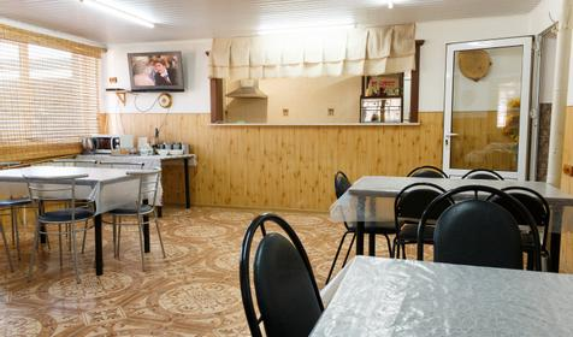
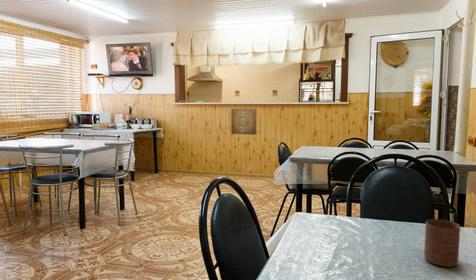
+ wall art [230,108,257,136]
+ cup [423,218,461,268]
